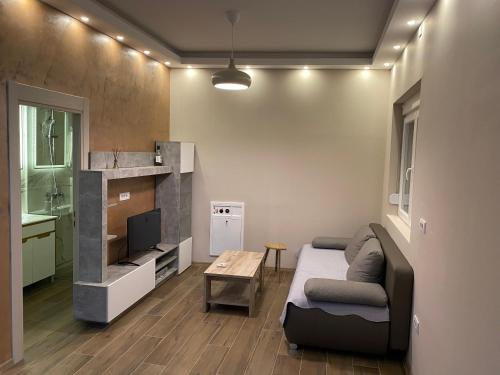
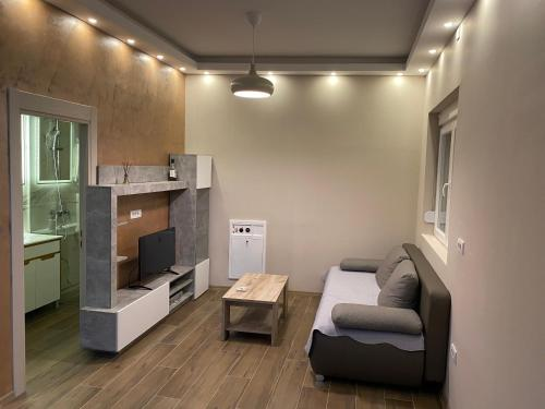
- stool [258,242,288,283]
